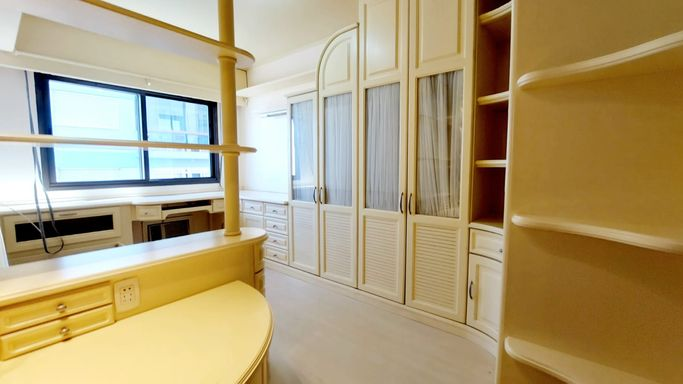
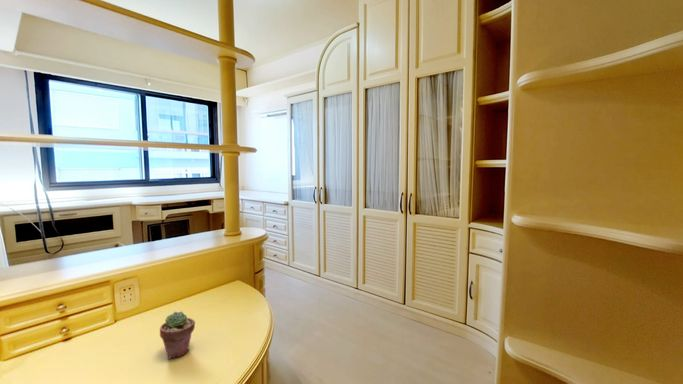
+ potted succulent [159,310,196,359]
